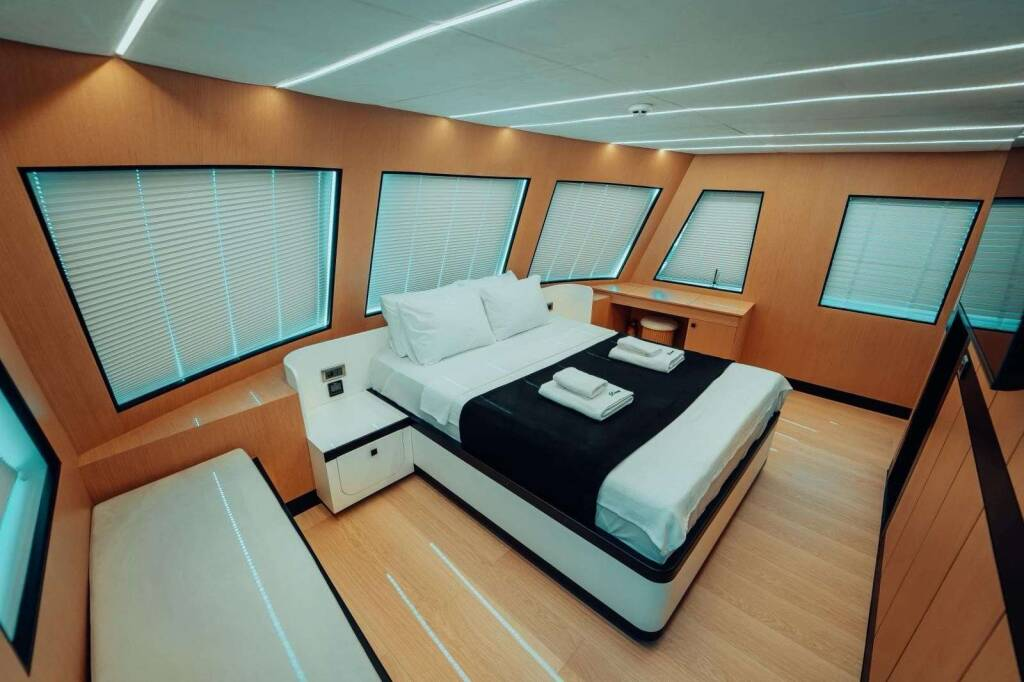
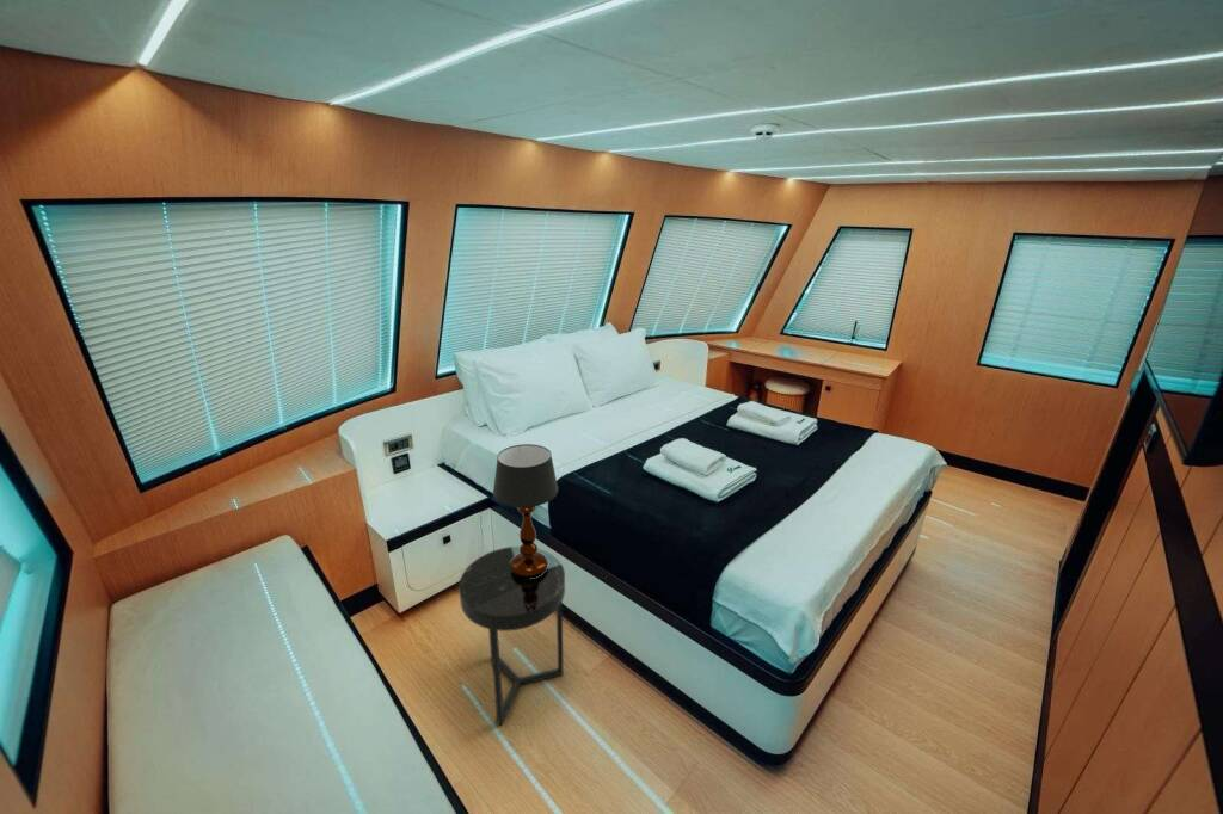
+ table lamp [492,443,559,579]
+ side table [457,545,566,726]
